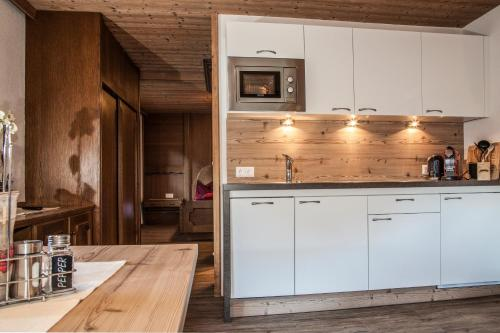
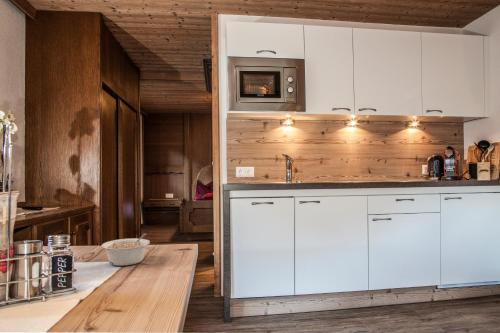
+ legume [101,232,151,267]
